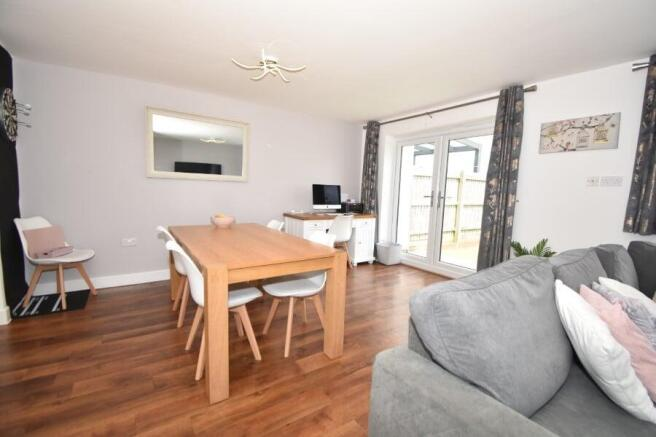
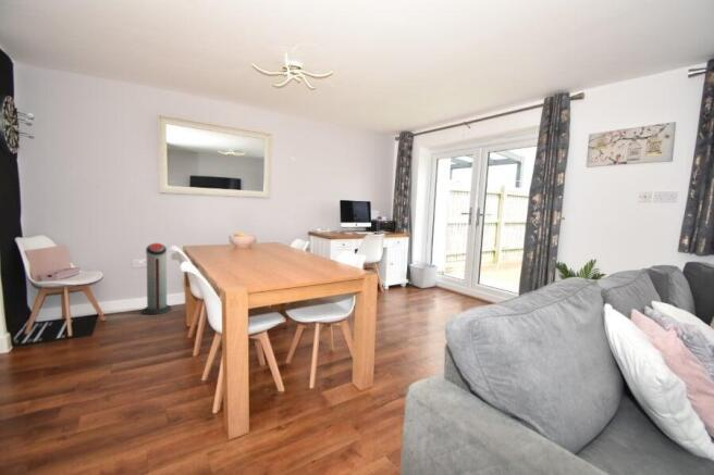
+ air purifier [141,242,172,315]
